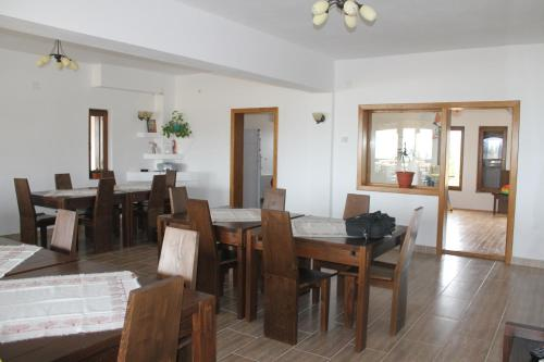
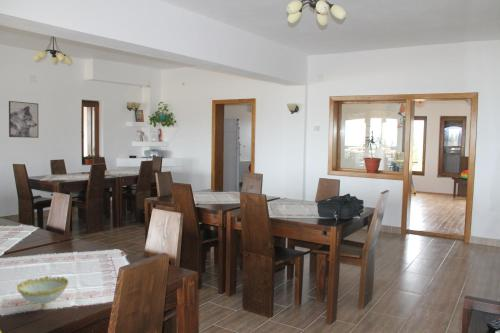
+ wall art [8,100,39,139]
+ decorative bowl [16,275,70,310]
